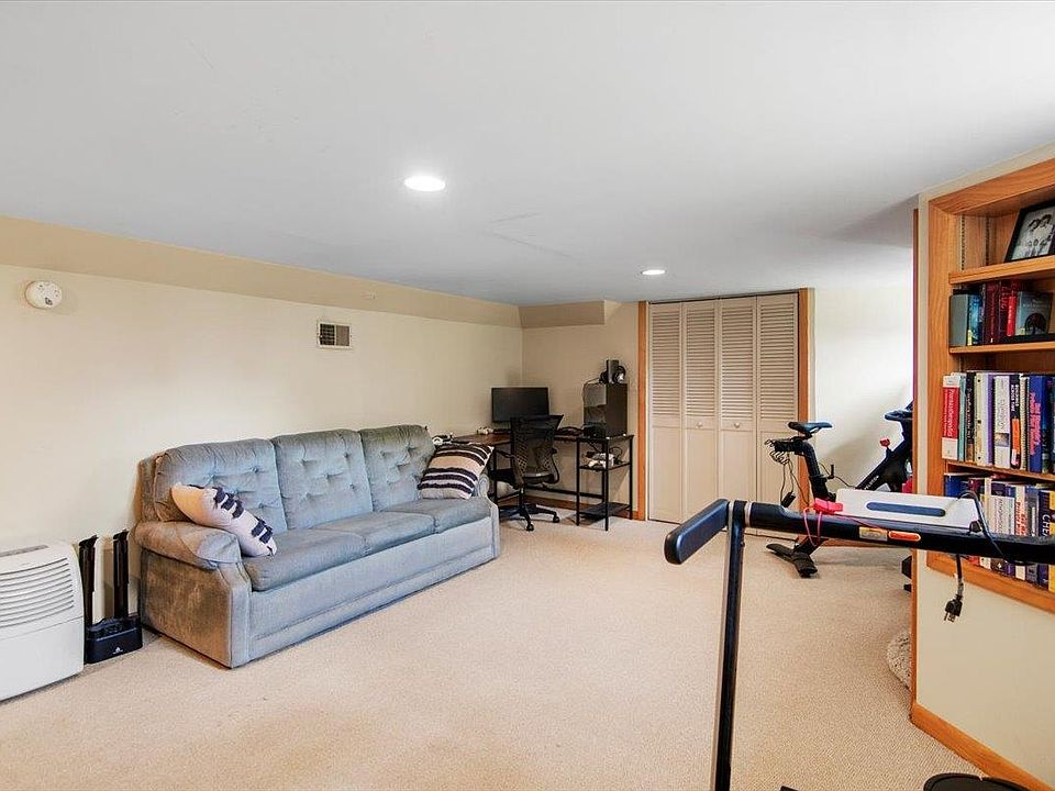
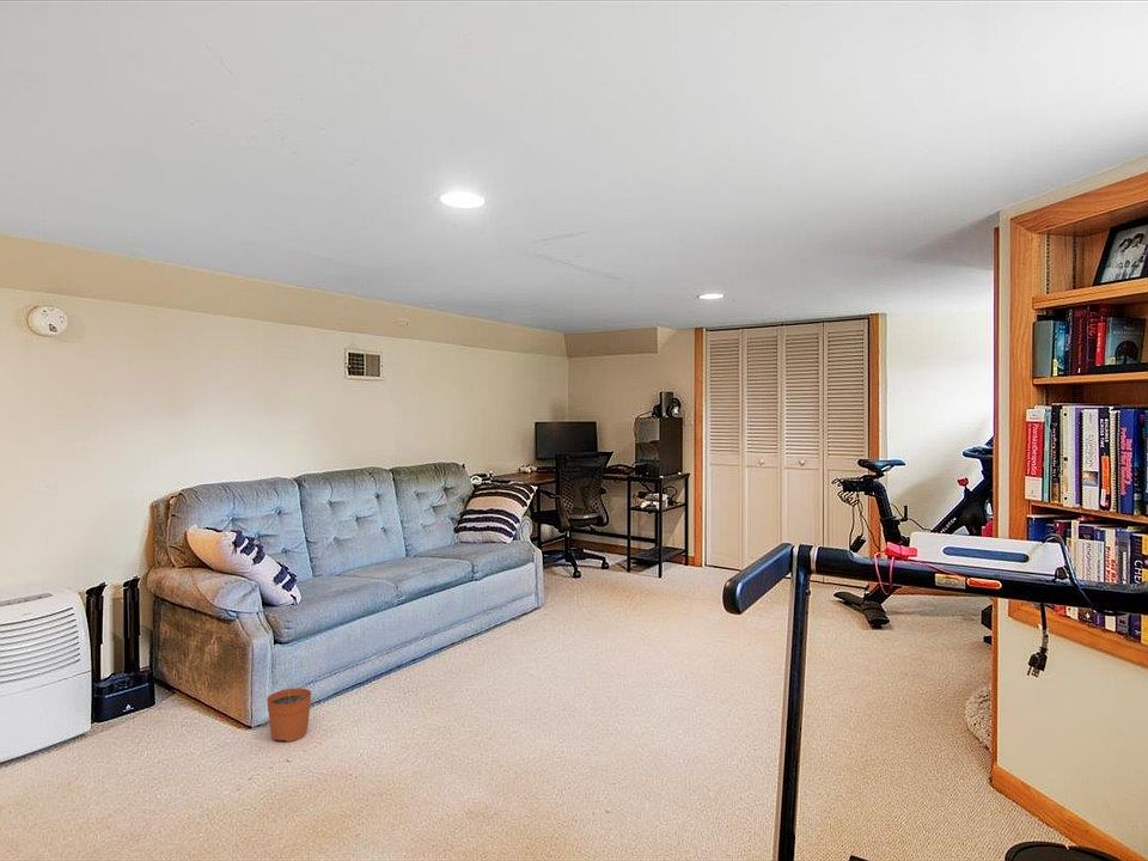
+ plant pot [265,673,312,743]
